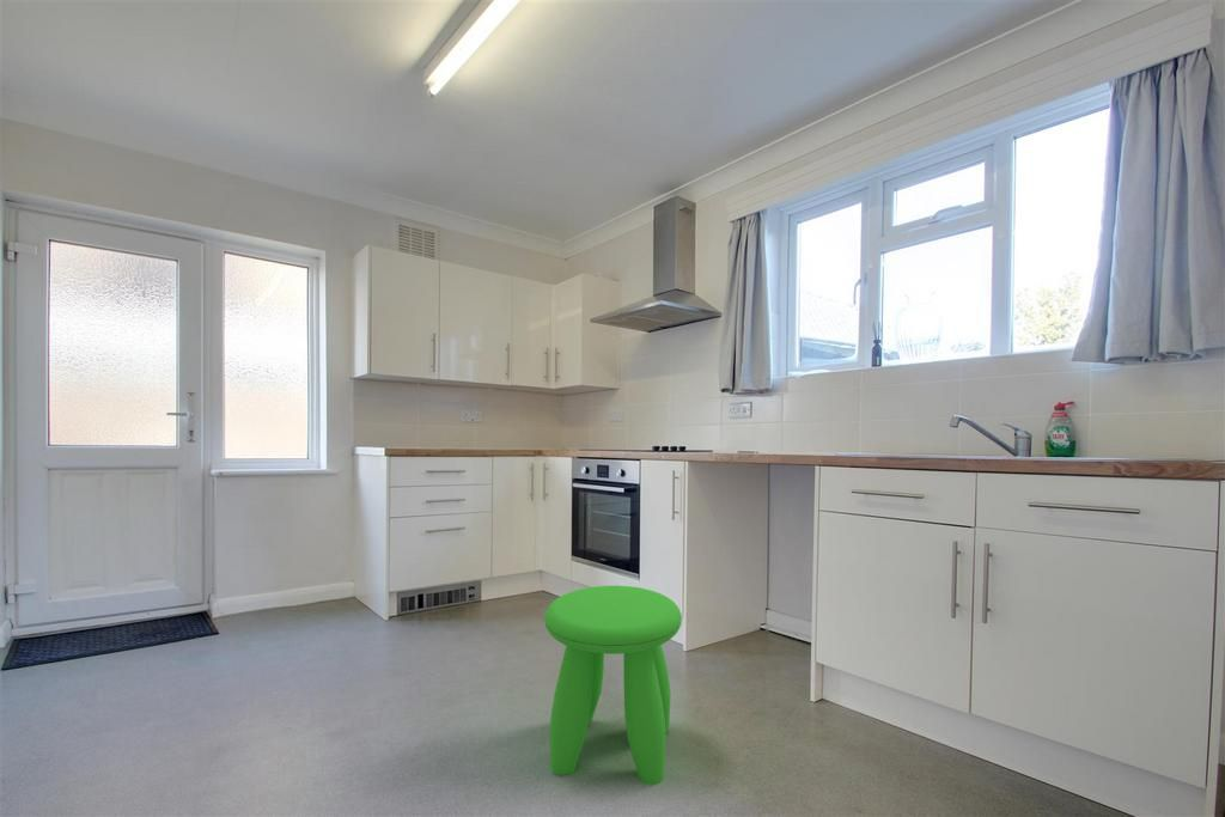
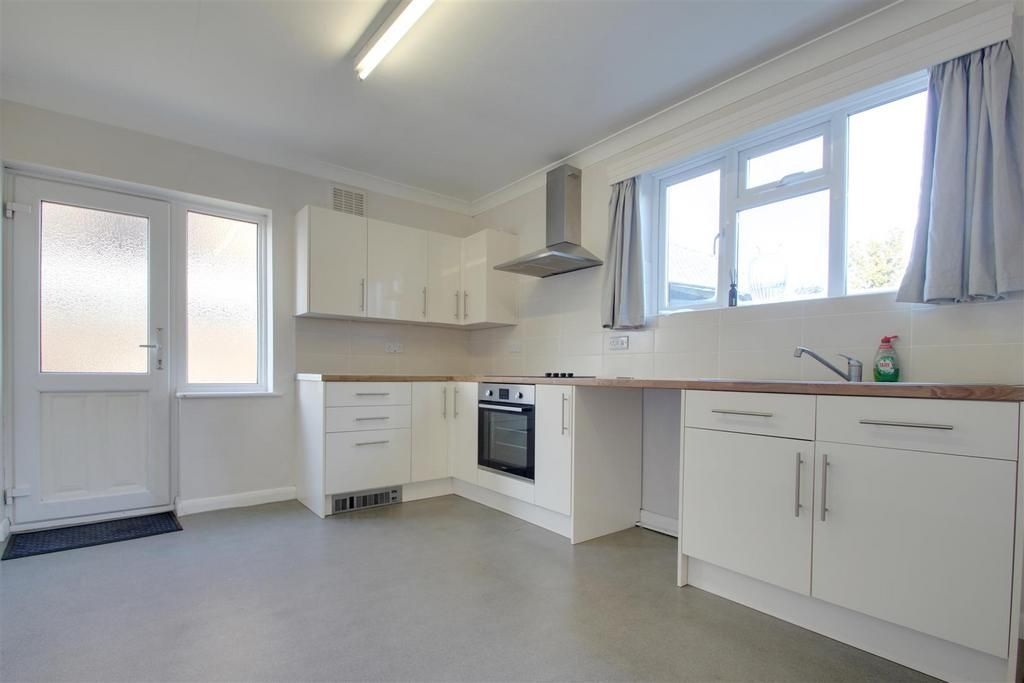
- stool [543,585,683,786]
